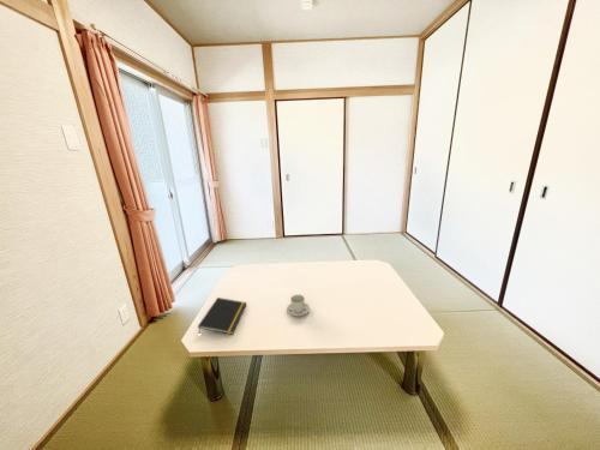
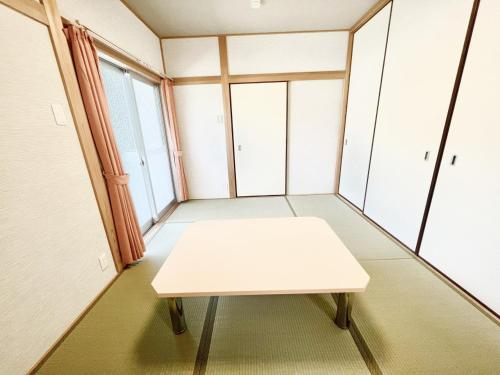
- notepad [197,296,247,336]
- teacup [286,293,311,317]
